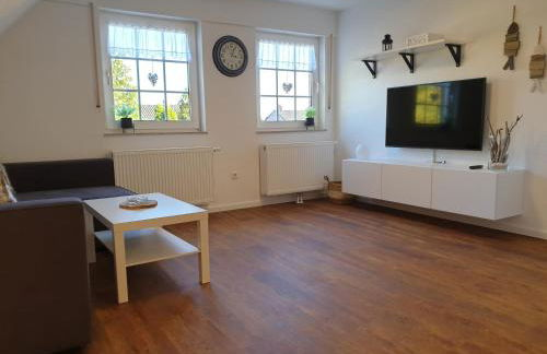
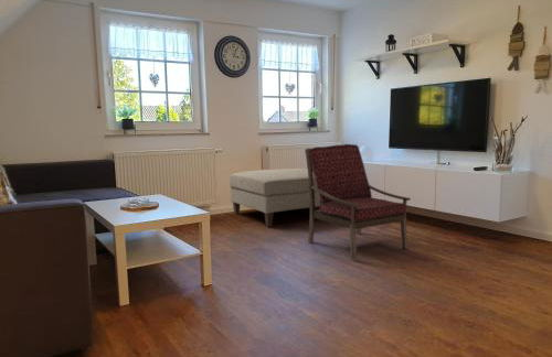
+ ottoman [229,167,320,227]
+ armchair [304,143,412,261]
